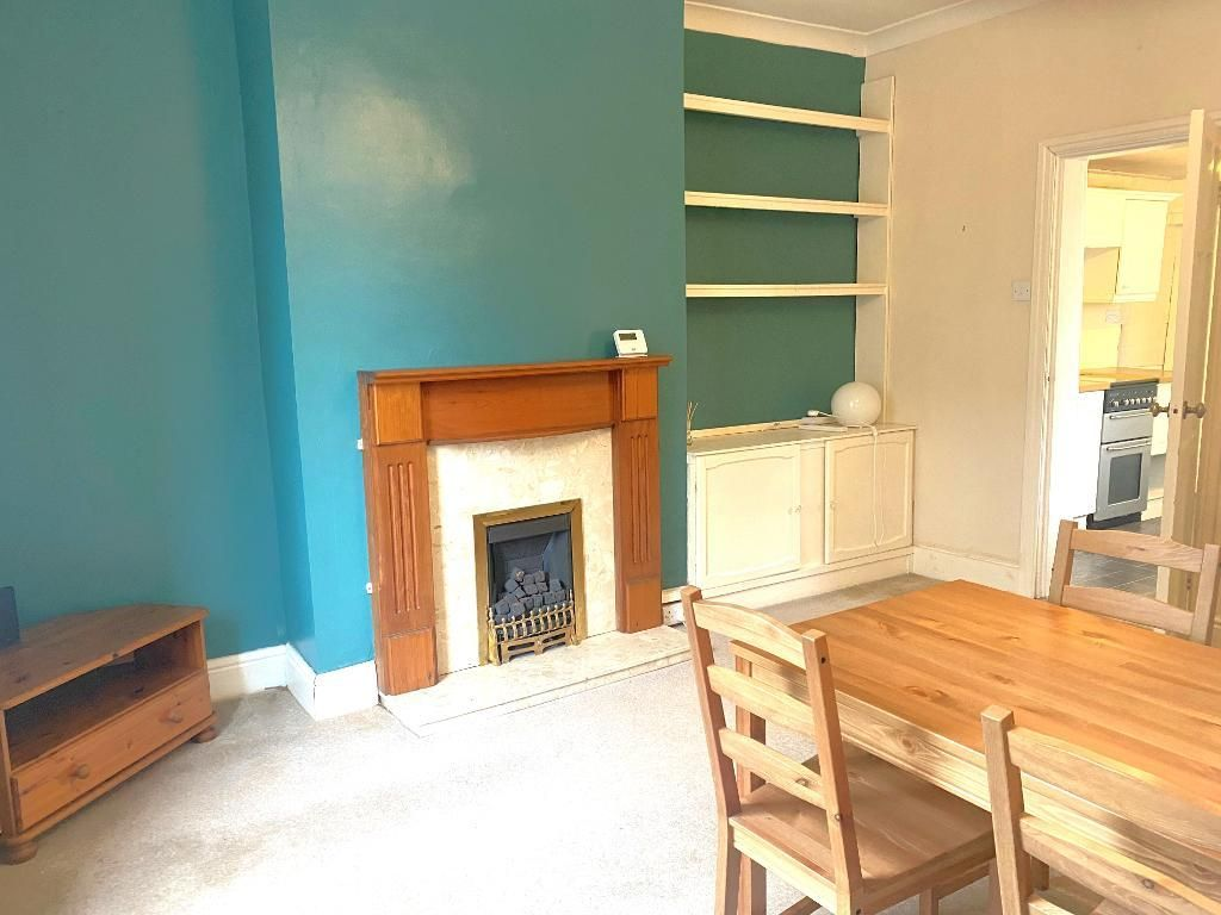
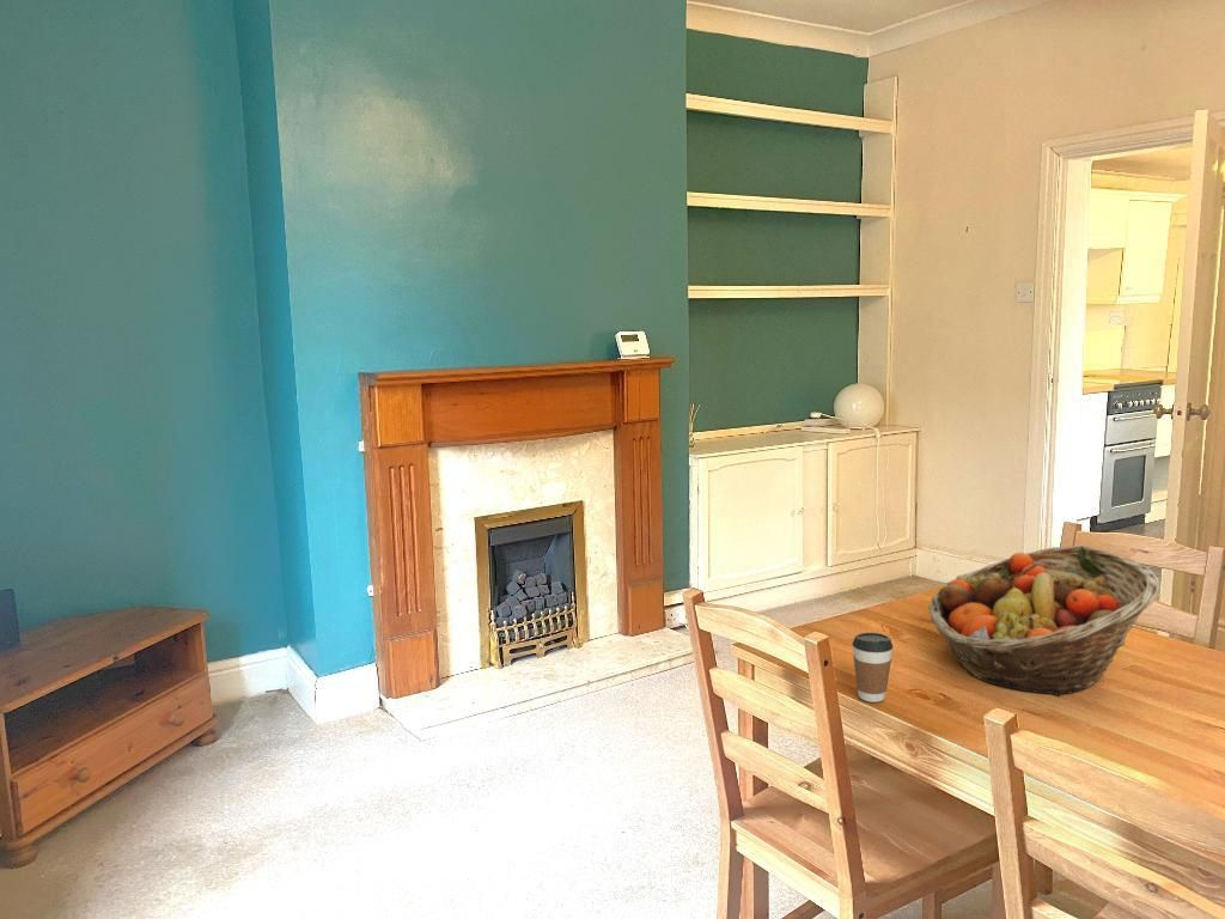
+ fruit basket [927,544,1162,698]
+ coffee cup [851,632,894,704]
